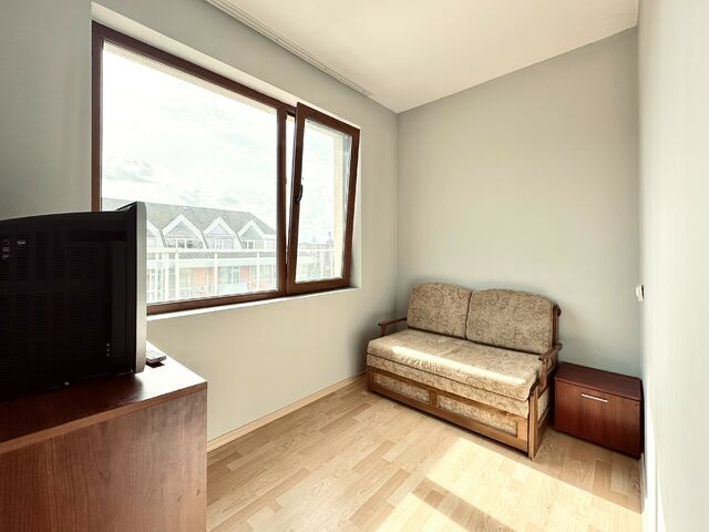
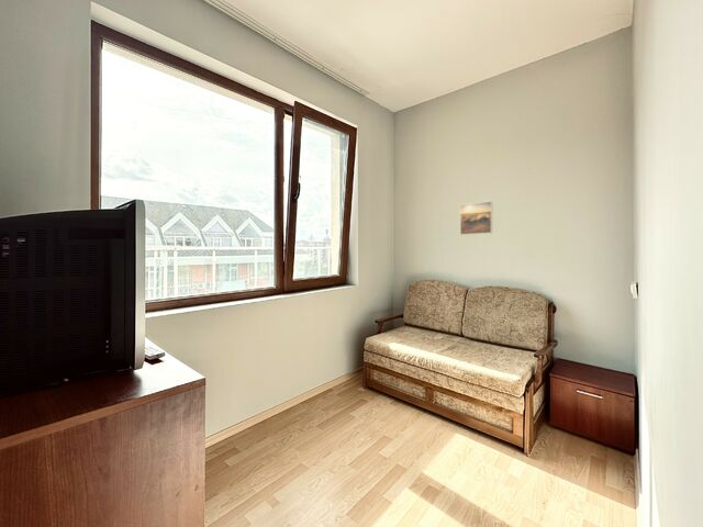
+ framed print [459,200,493,236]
